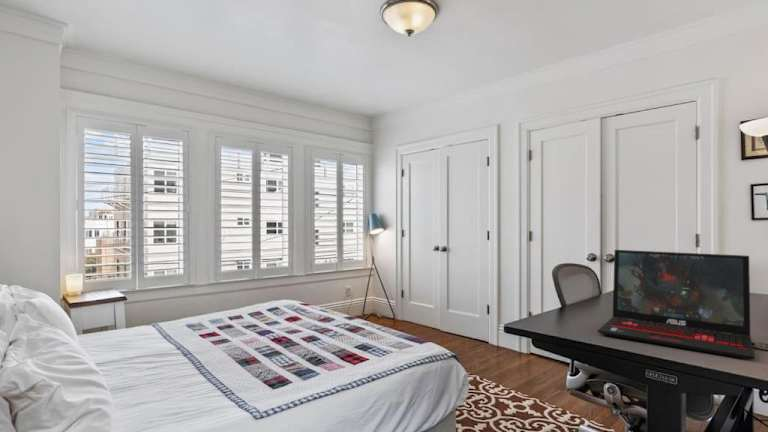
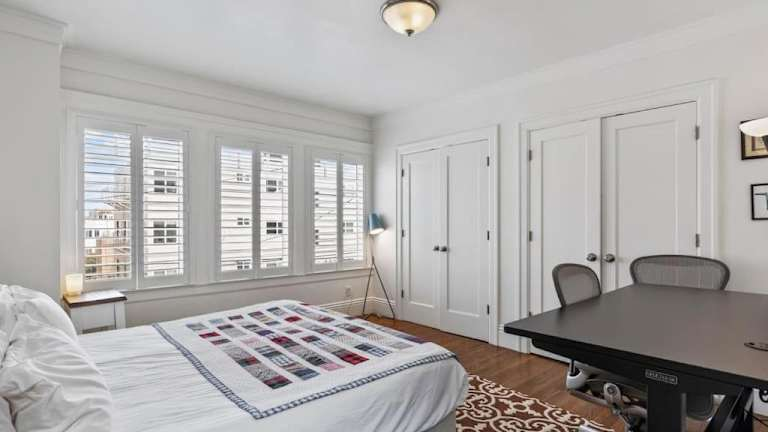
- laptop [597,249,756,360]
